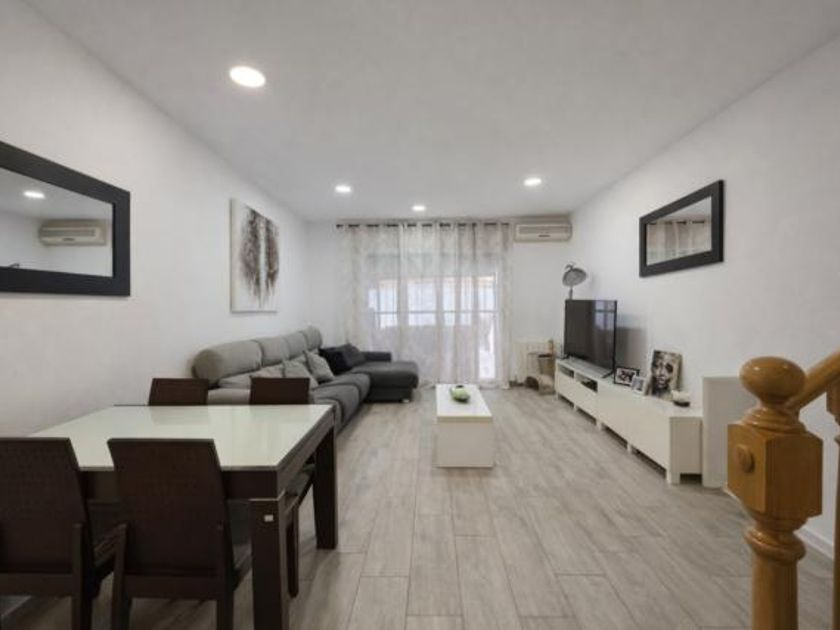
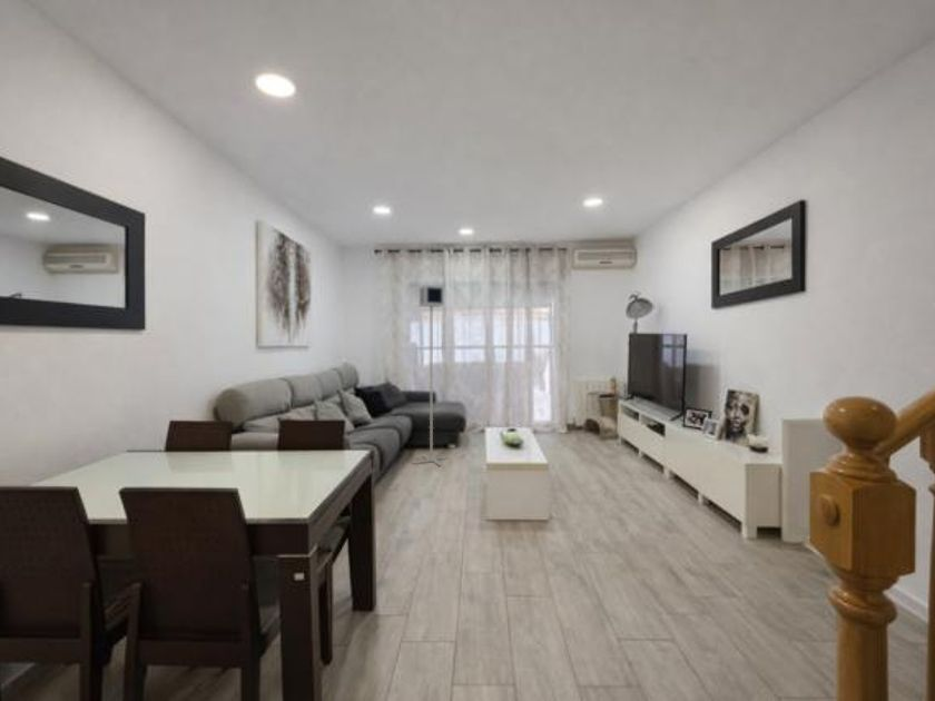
+ floor lamp [411,284,451,467]
